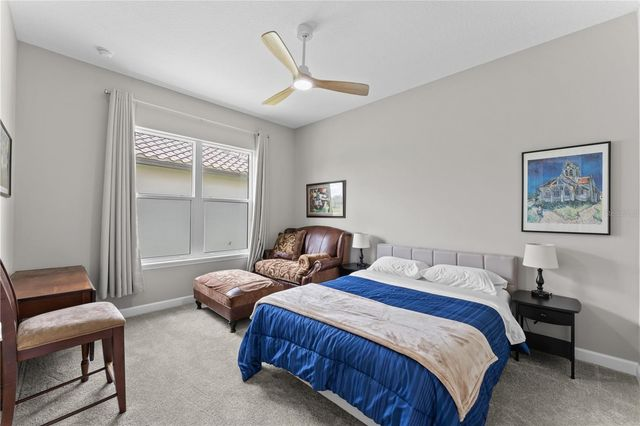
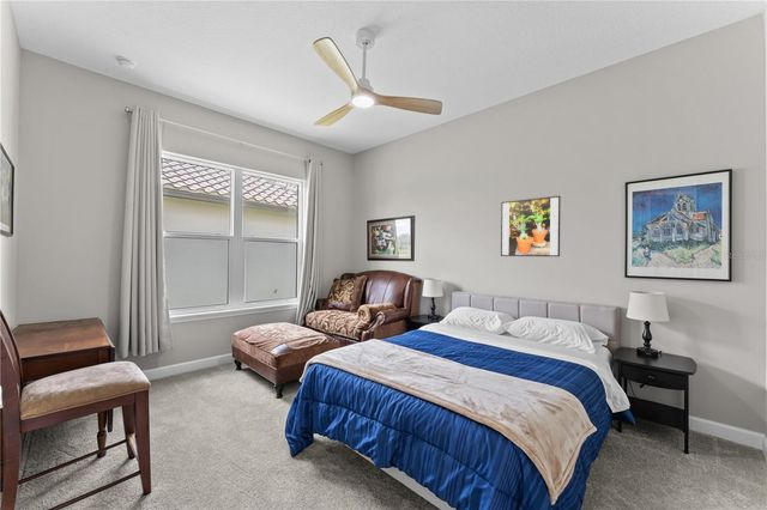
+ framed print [500,195,562,257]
